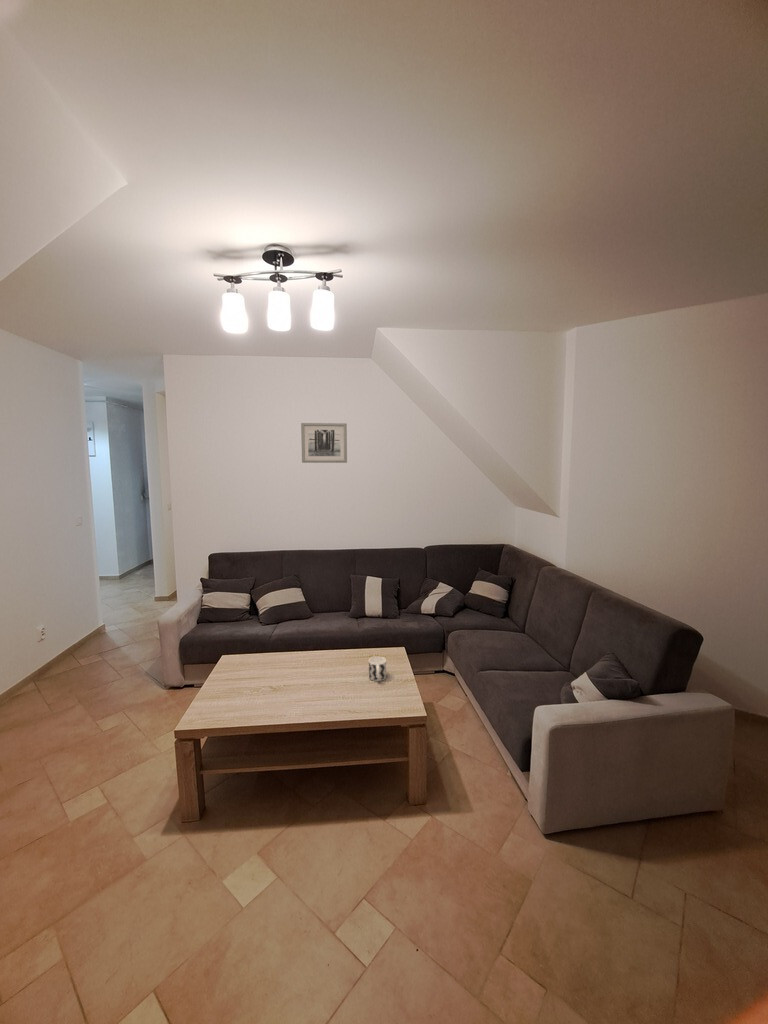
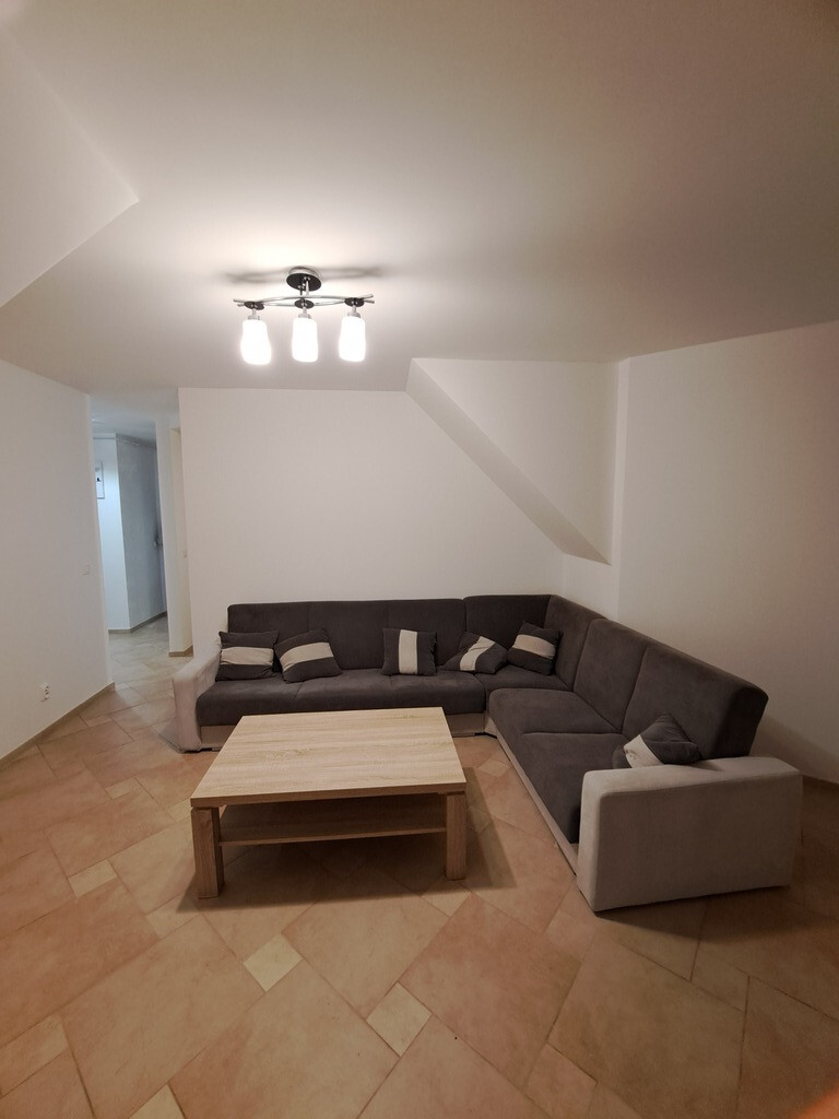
- wall art [300,422,348,464]
- cup [368,655,387,682]
